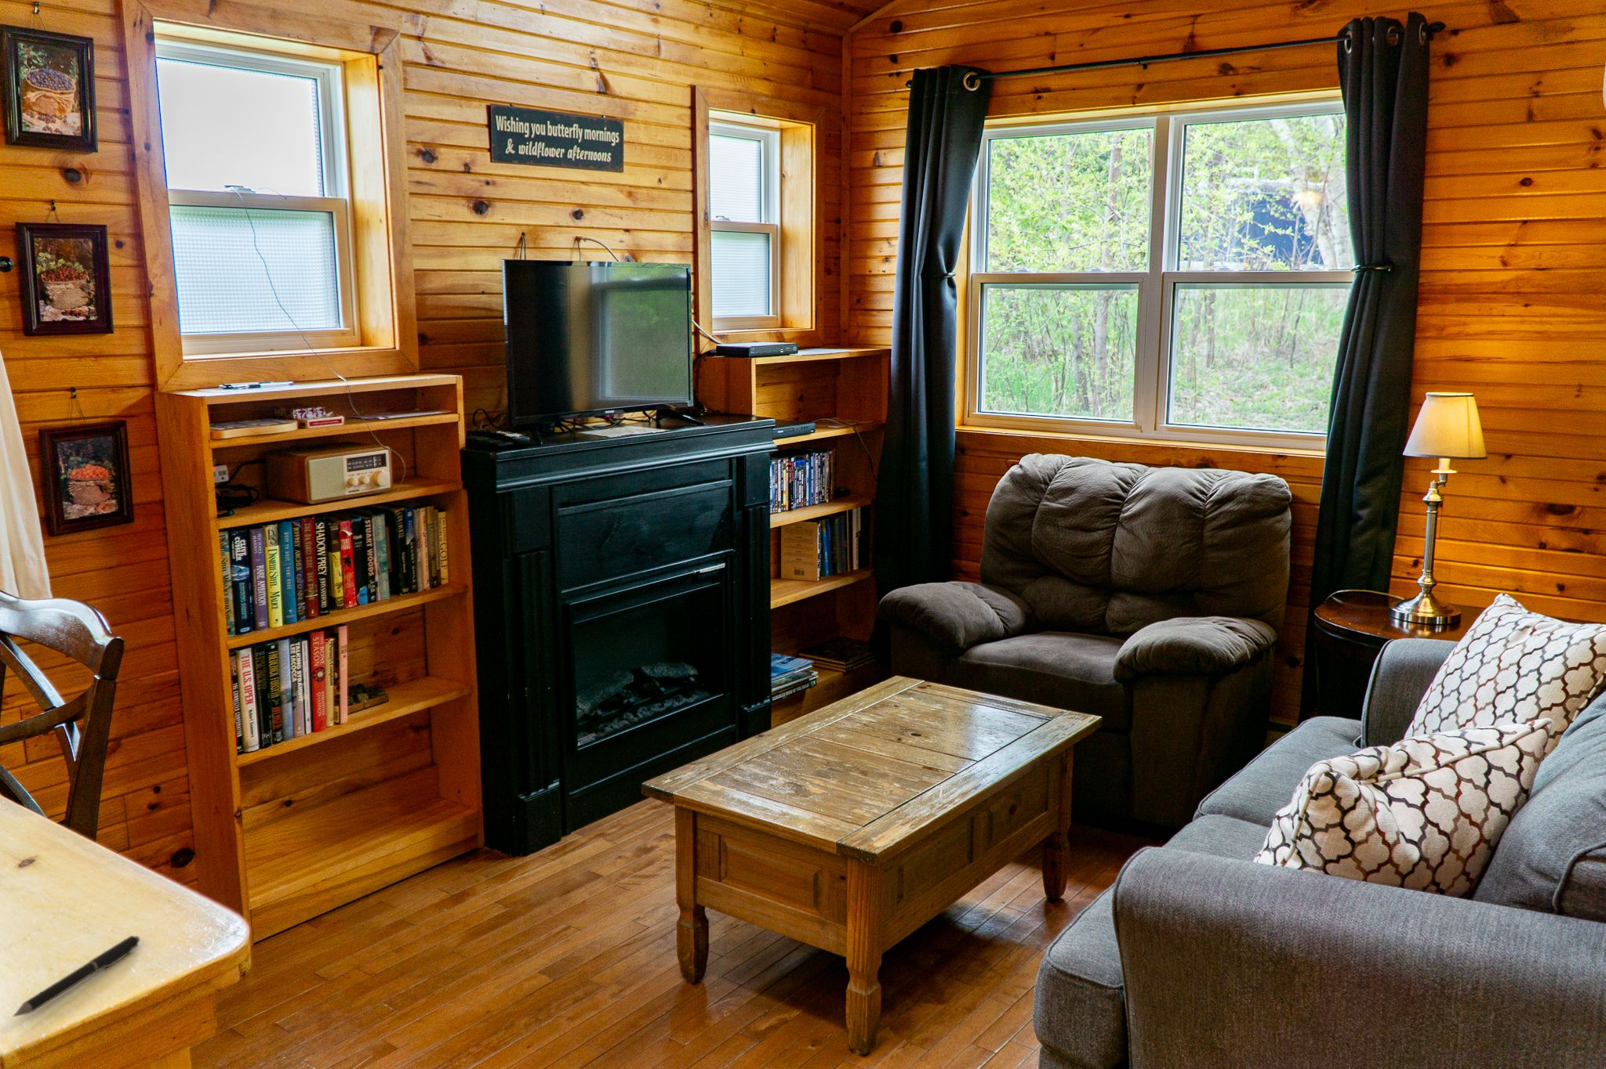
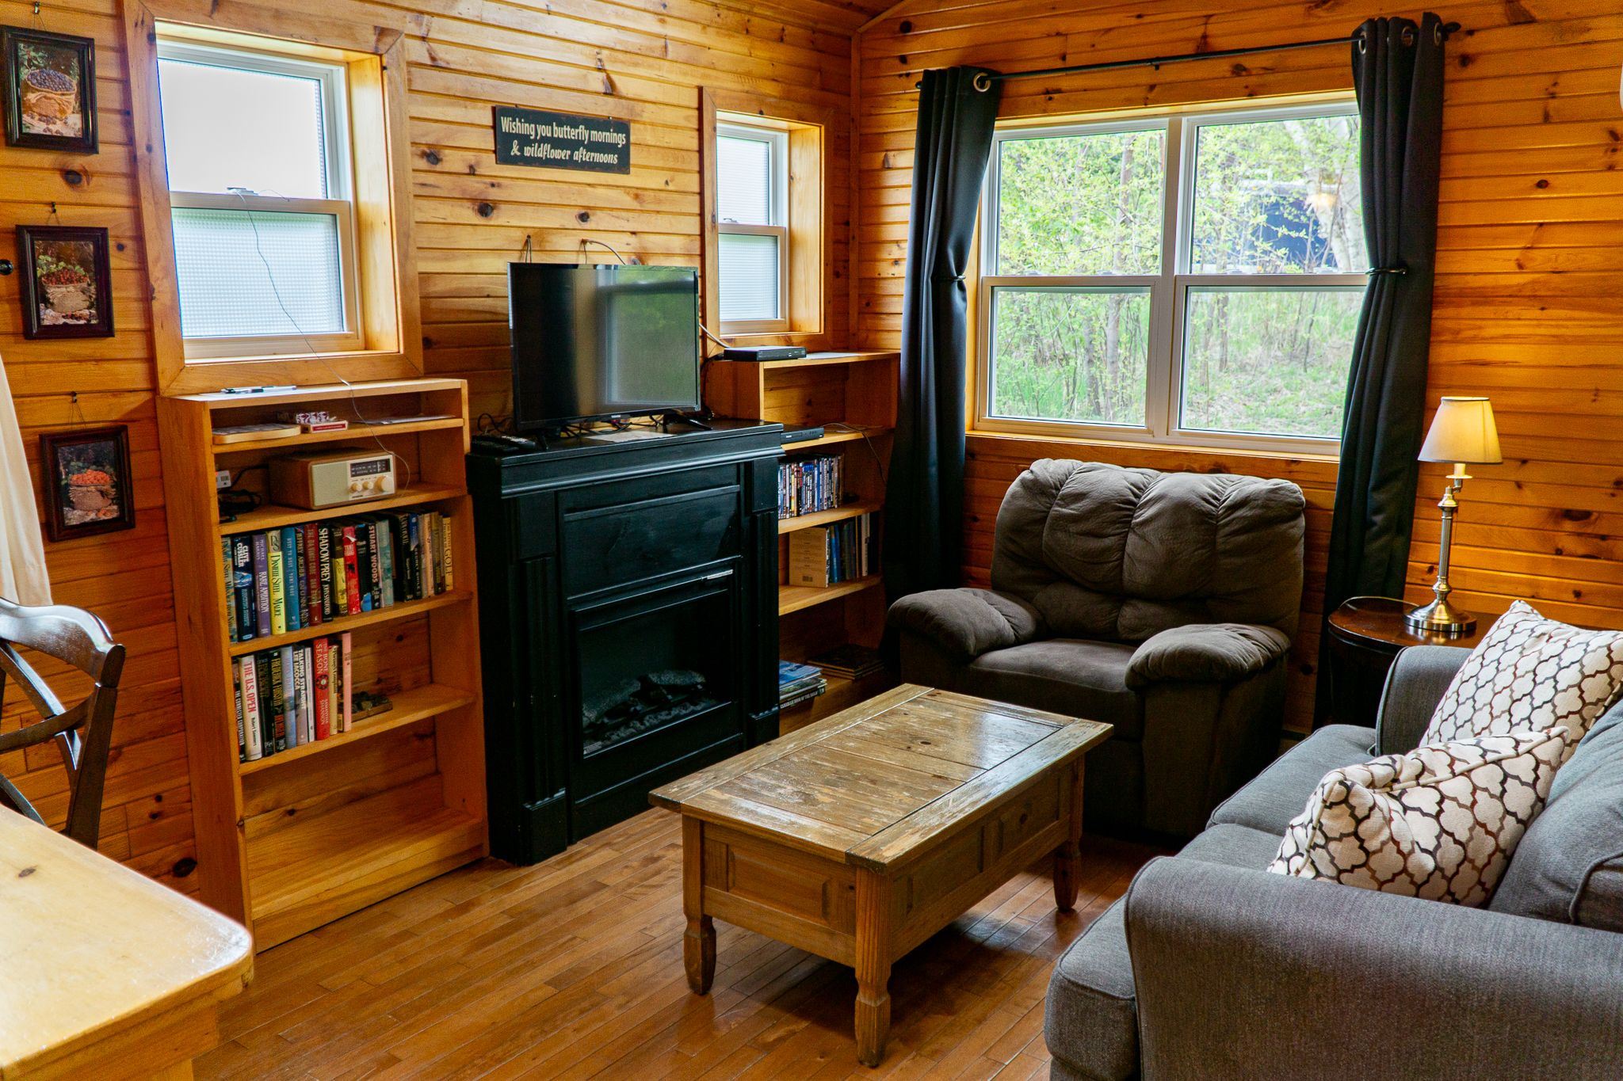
- pen [12,935,141,1018]
